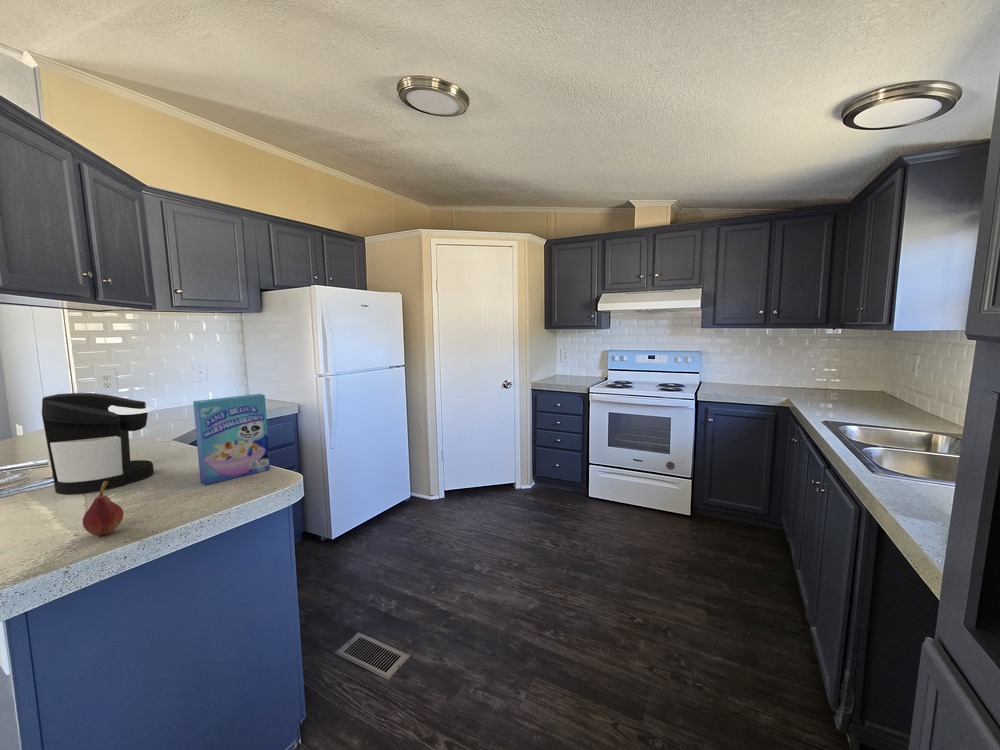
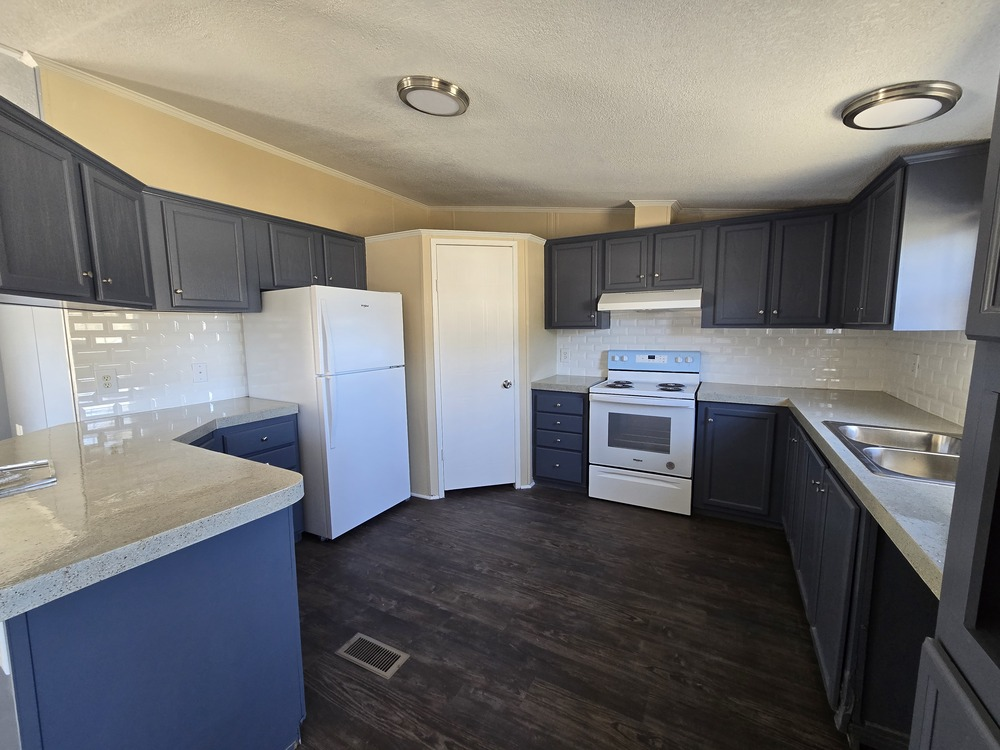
- fruit [82,481,125,537]
- cereal box [192,393,271,486]
- coffee maker [41,392,155,495]
